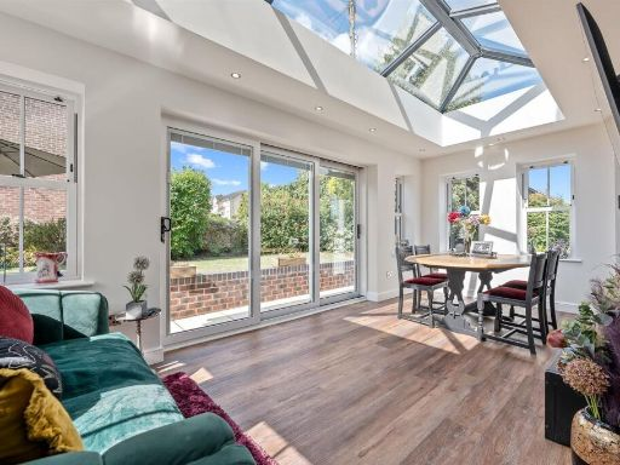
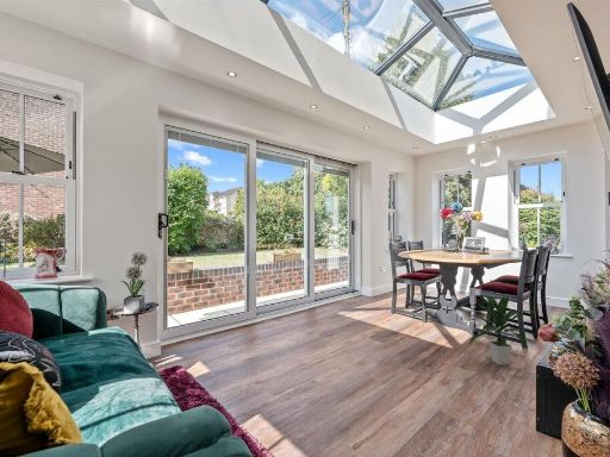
+ indoor plant [467,293,537,367]
